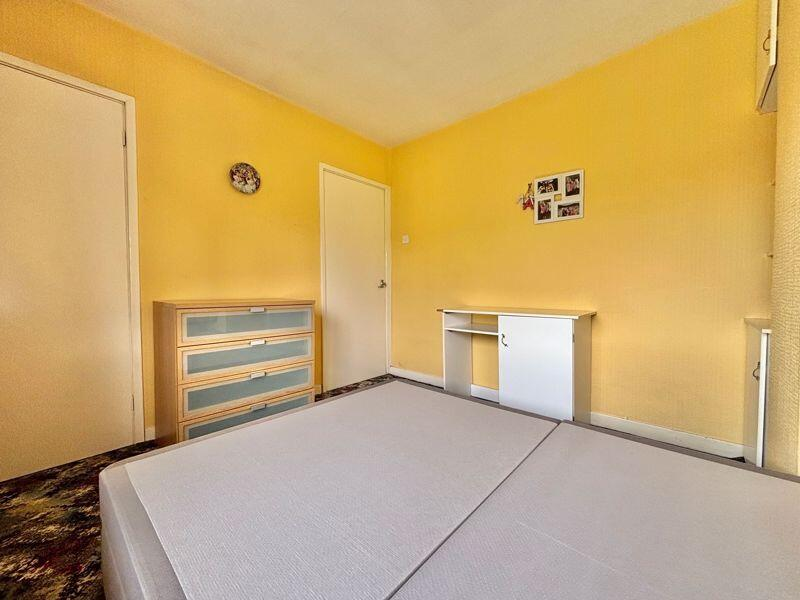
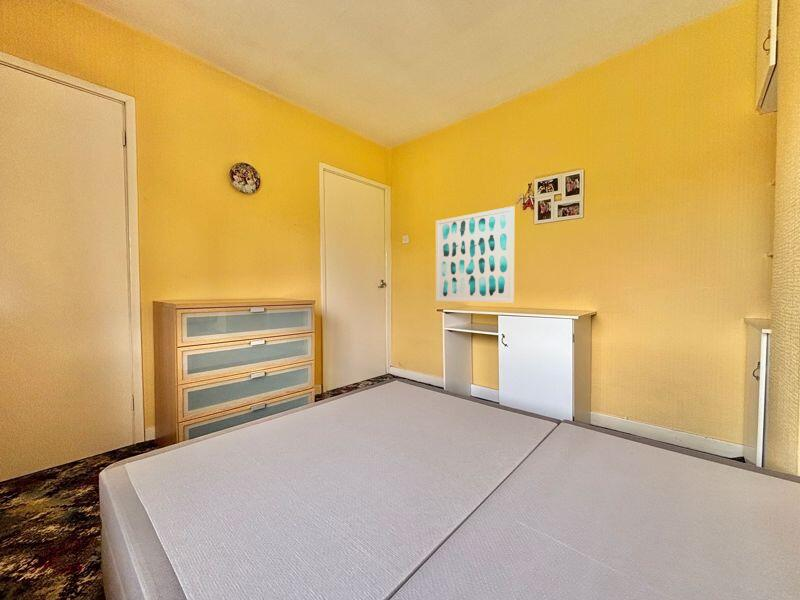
+ wall art [435,205,515,303]
